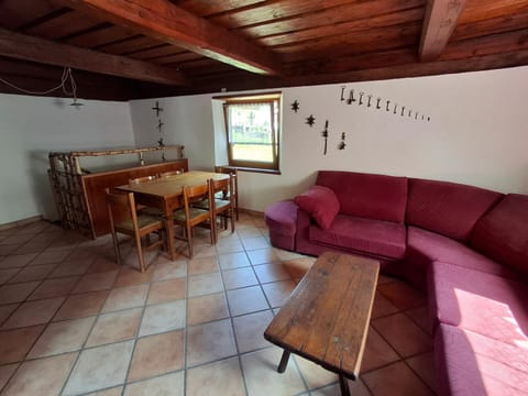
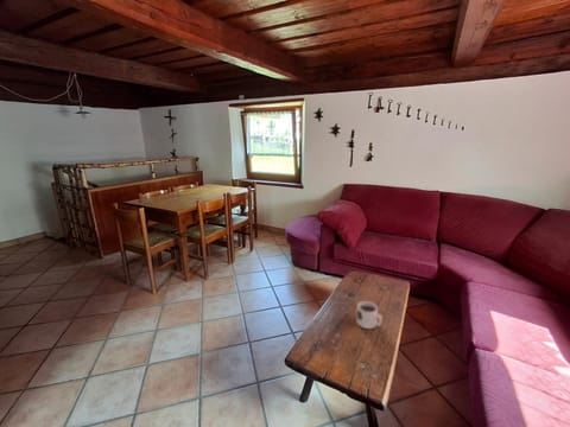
+ mug [355,300,384,330]
